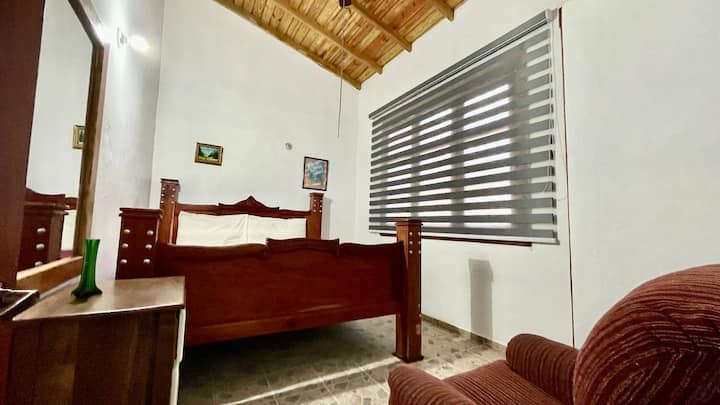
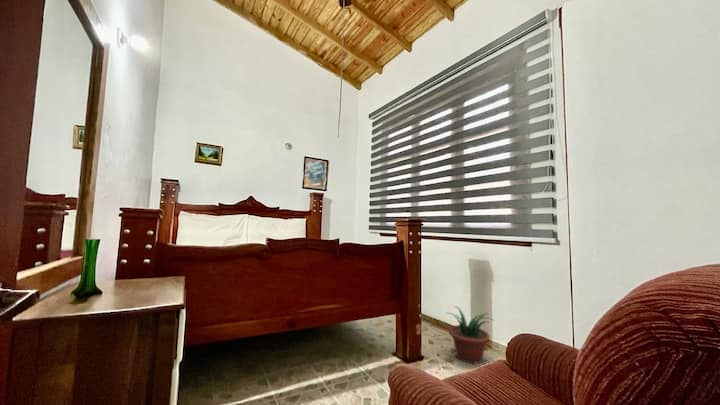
+ potted plant [445,305,495,364]
